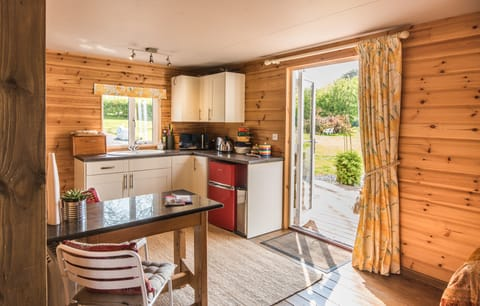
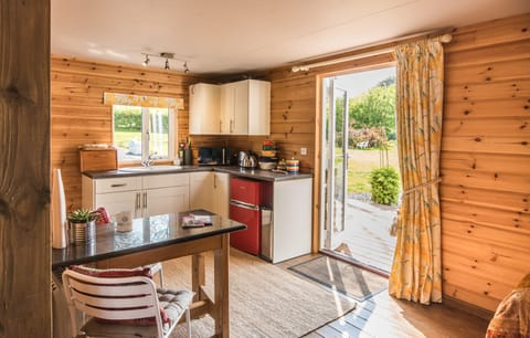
+ mug [107,210,134,233]
